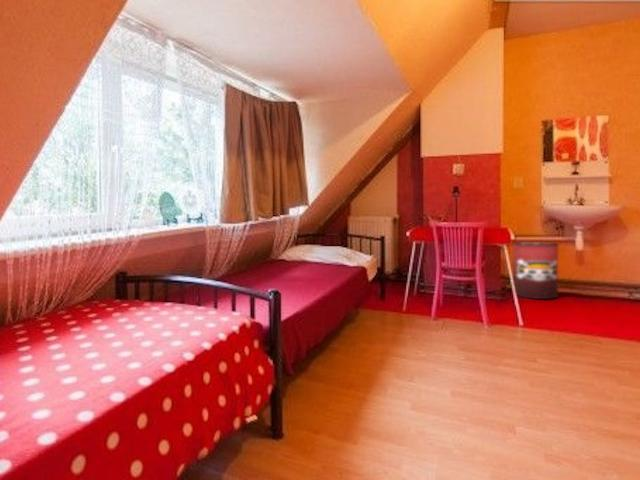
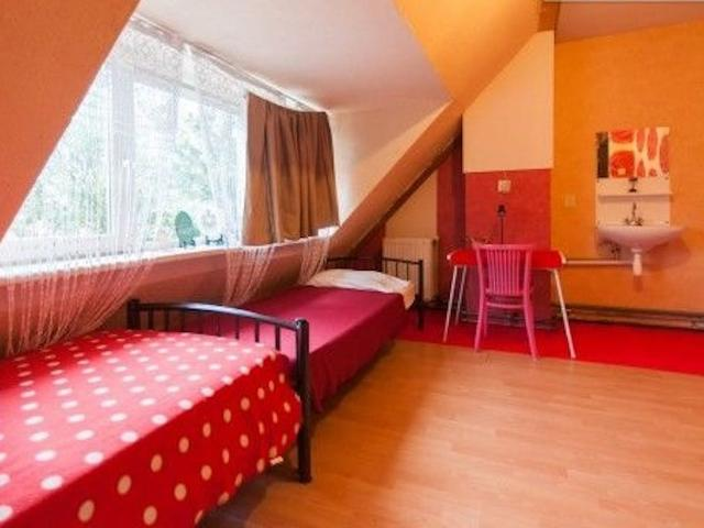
- waste bin [512,241,559,300]
